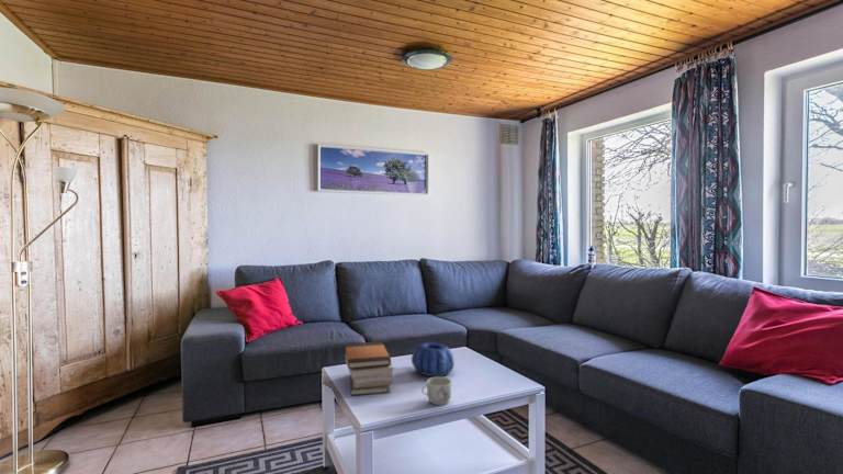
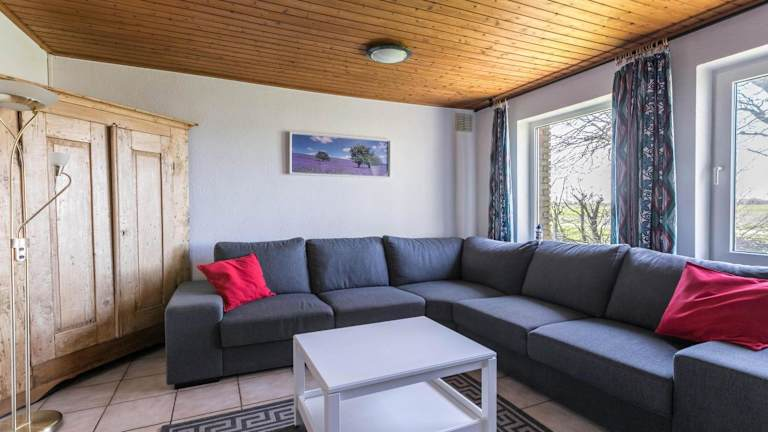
- mug [420,376,452,406]
- decorative bowl [411,341,456,377]
- book stack [344,340,394,396]
